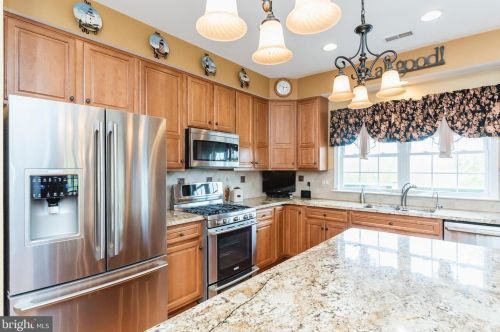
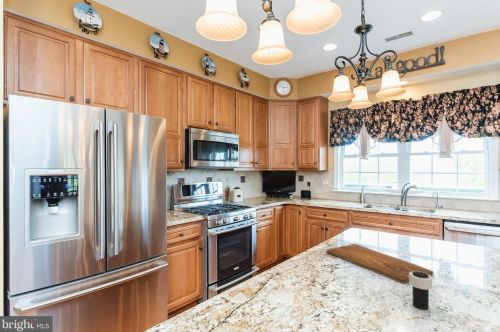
+ cup [408,271,433,311]
+ cutting board [326,243,434,284]
